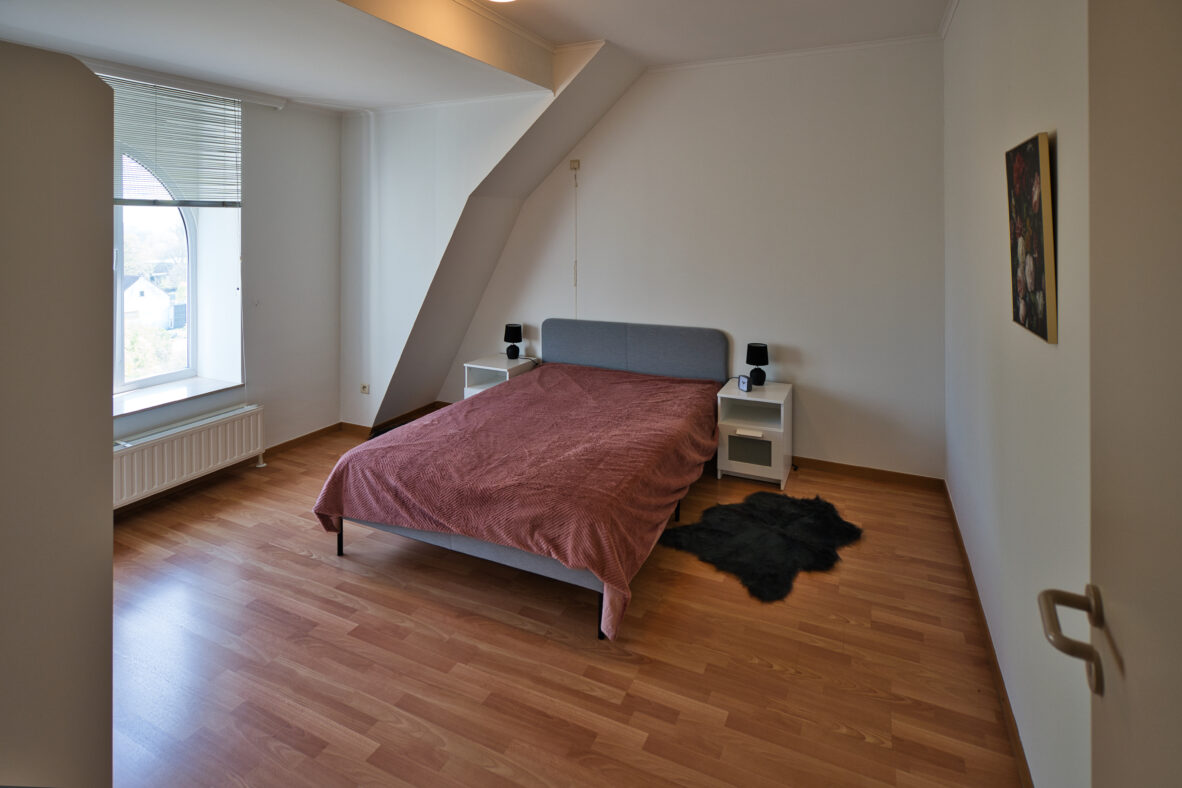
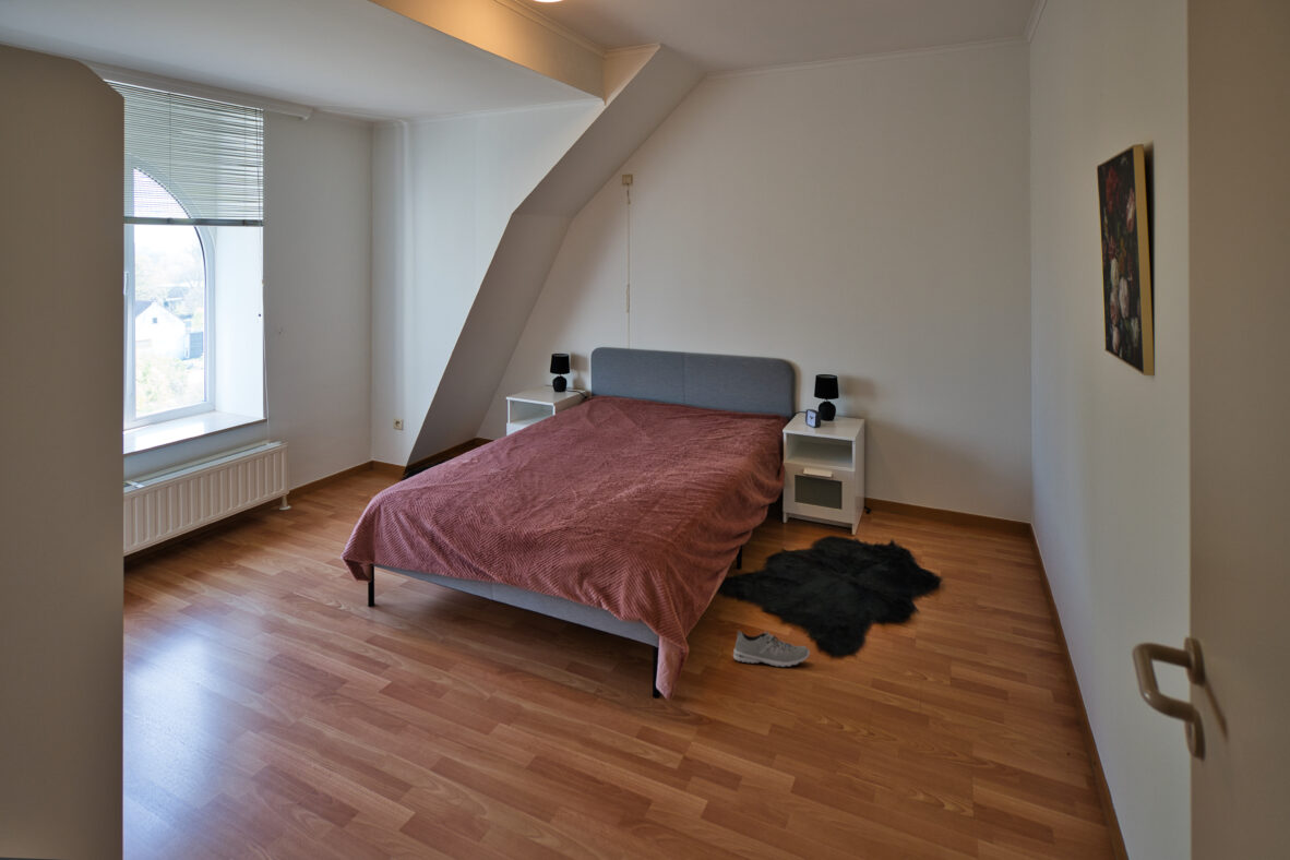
+ sneaker [732,630,811,668]
